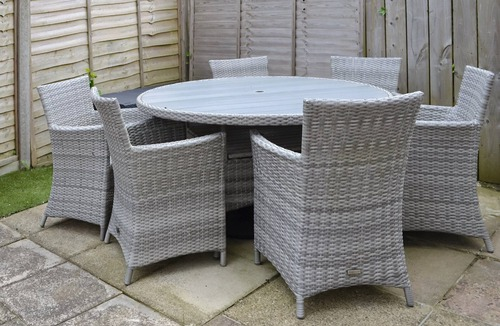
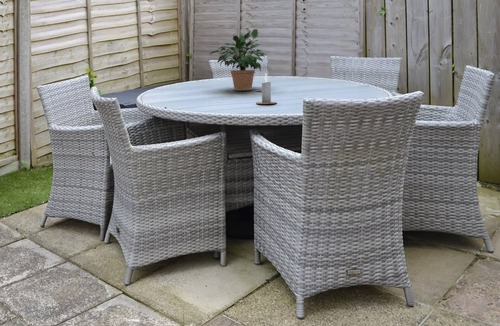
+ candle [256,73,278,105]
+ potted plant [209,28,266,91]
